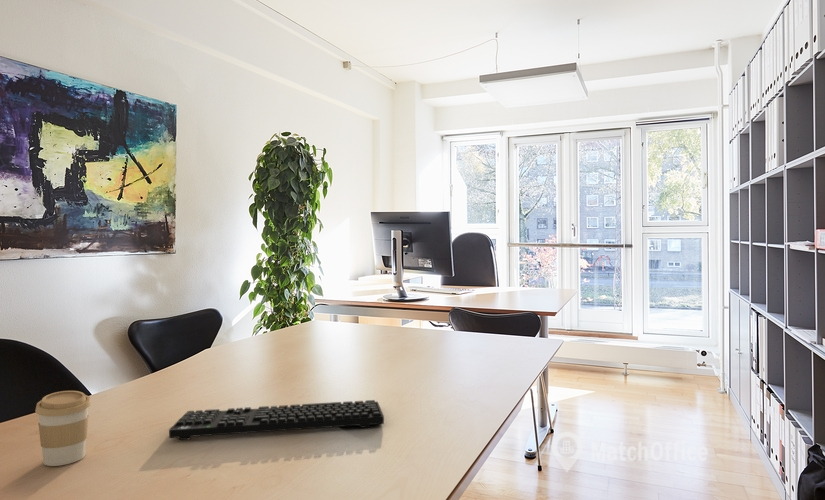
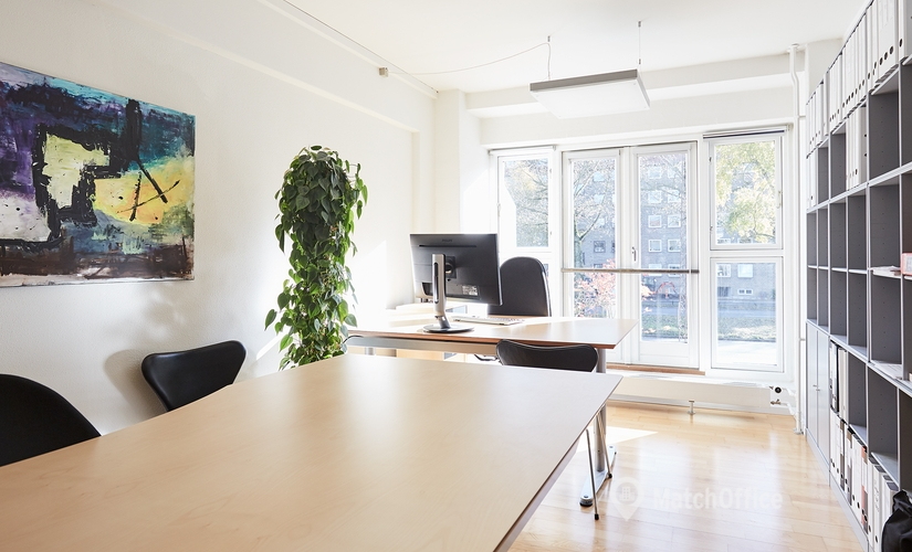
- keyboard [168,399,385,441]
- coffee cup [34,390,92,467]
